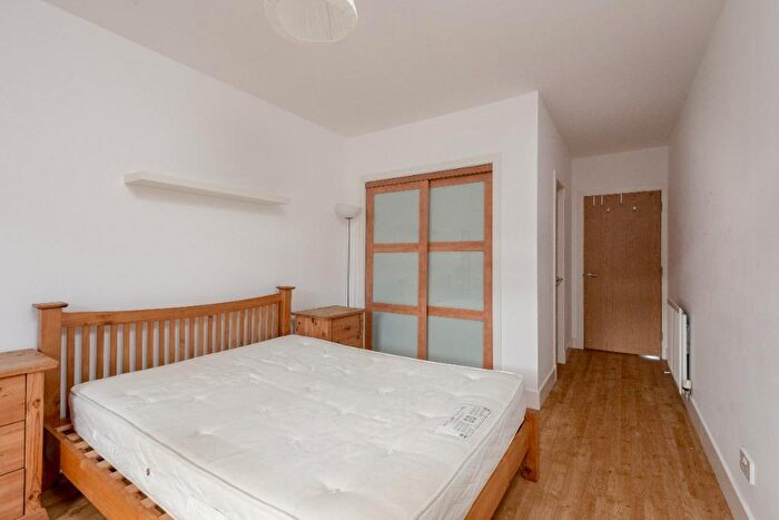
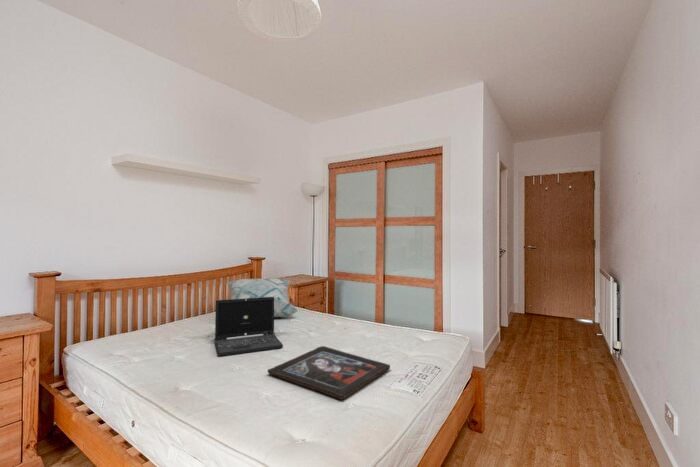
+ laptop [214,297,284,357]
+ decorative pillow [226,277,299,318]
+ religious icon [267,345,391,401]
